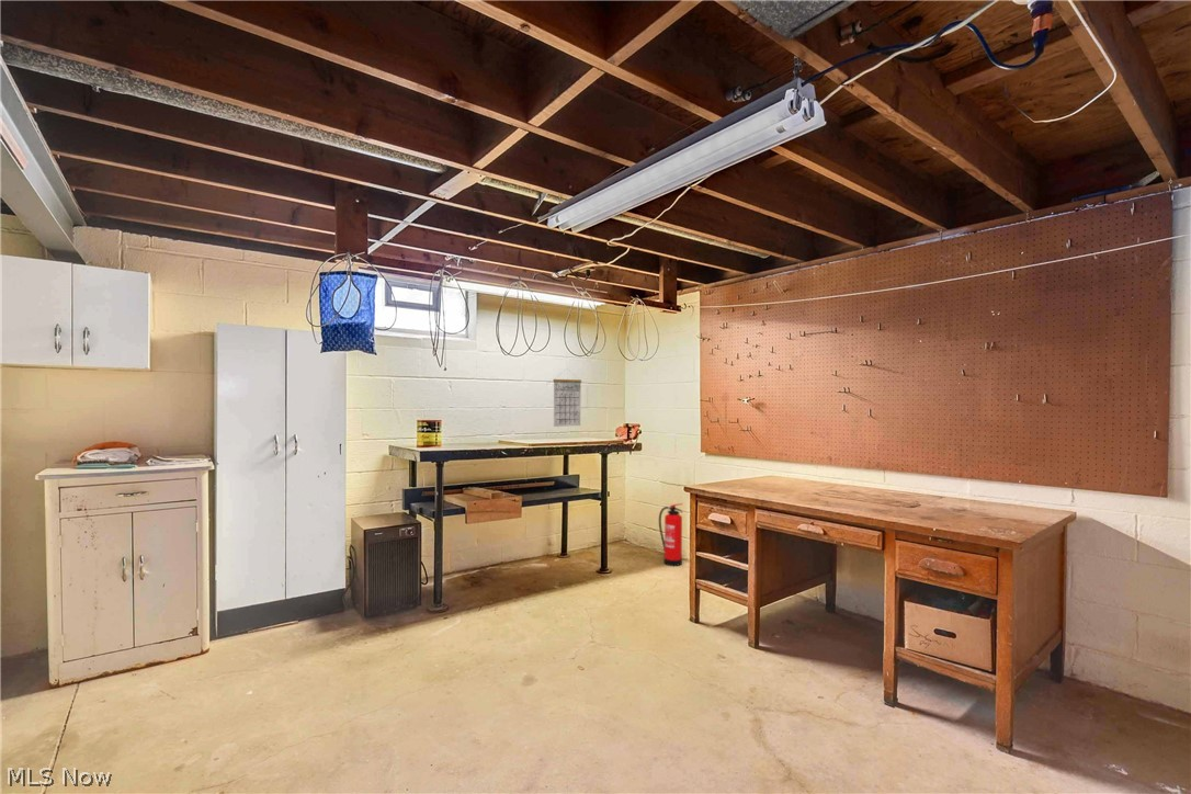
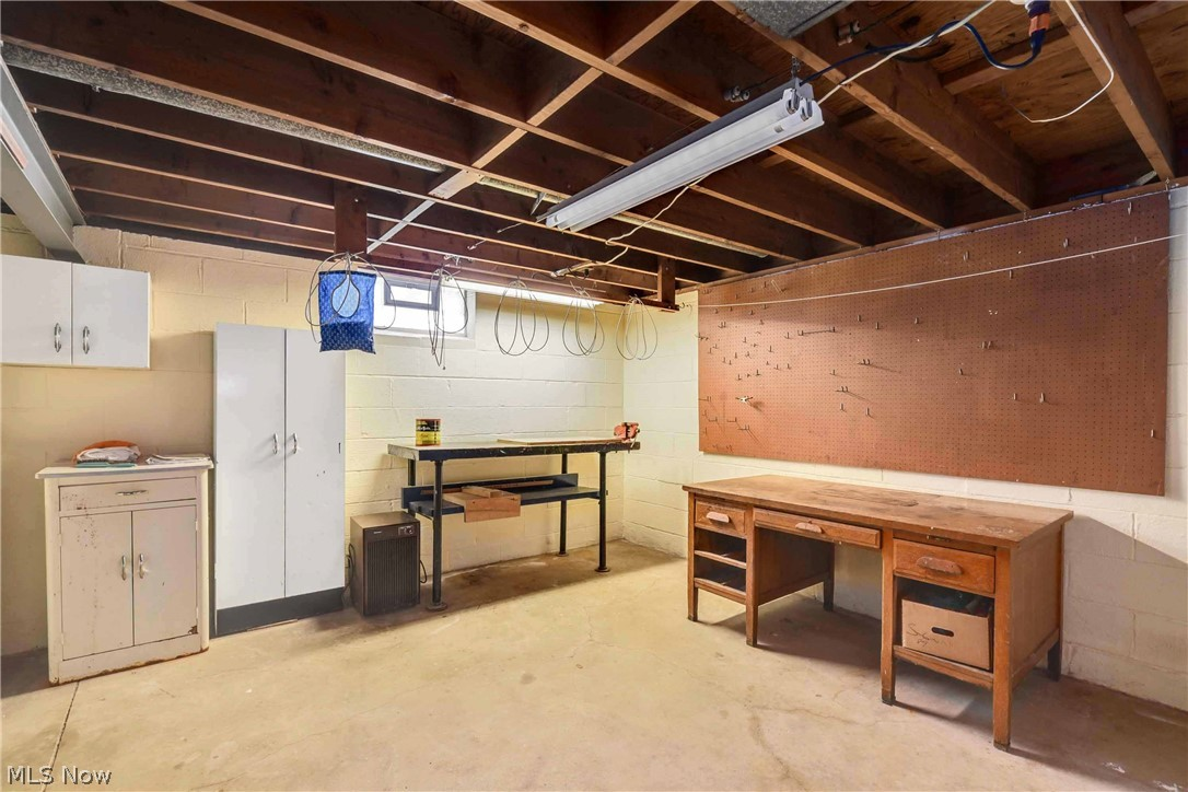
- fire extinguisher [658,502,683,567]
- calendar [552,367,582,428]
